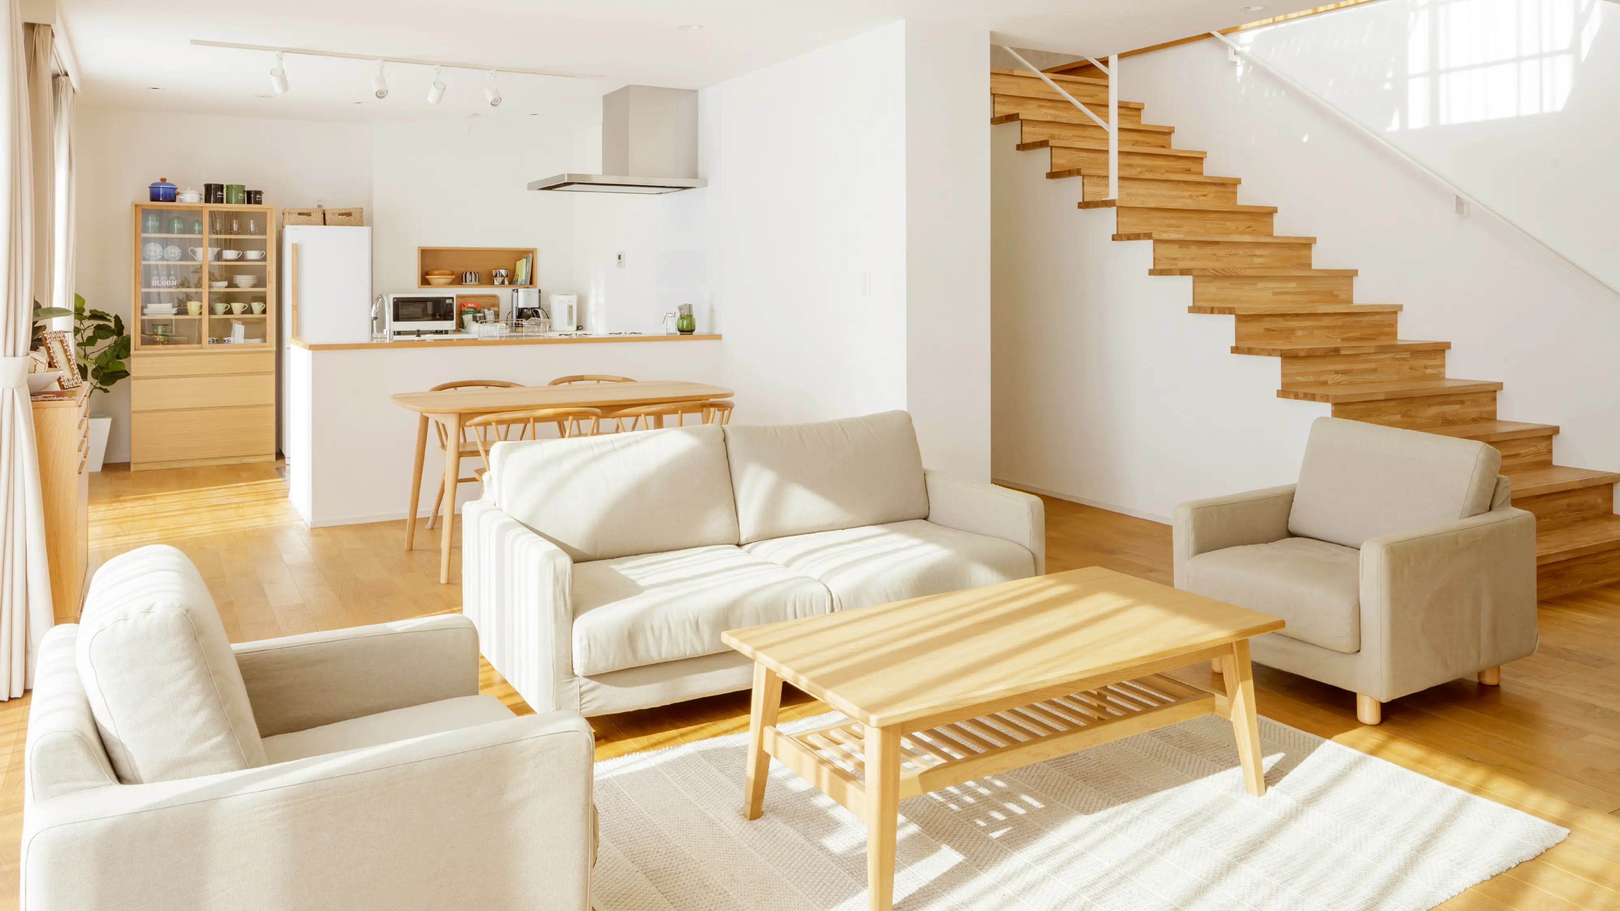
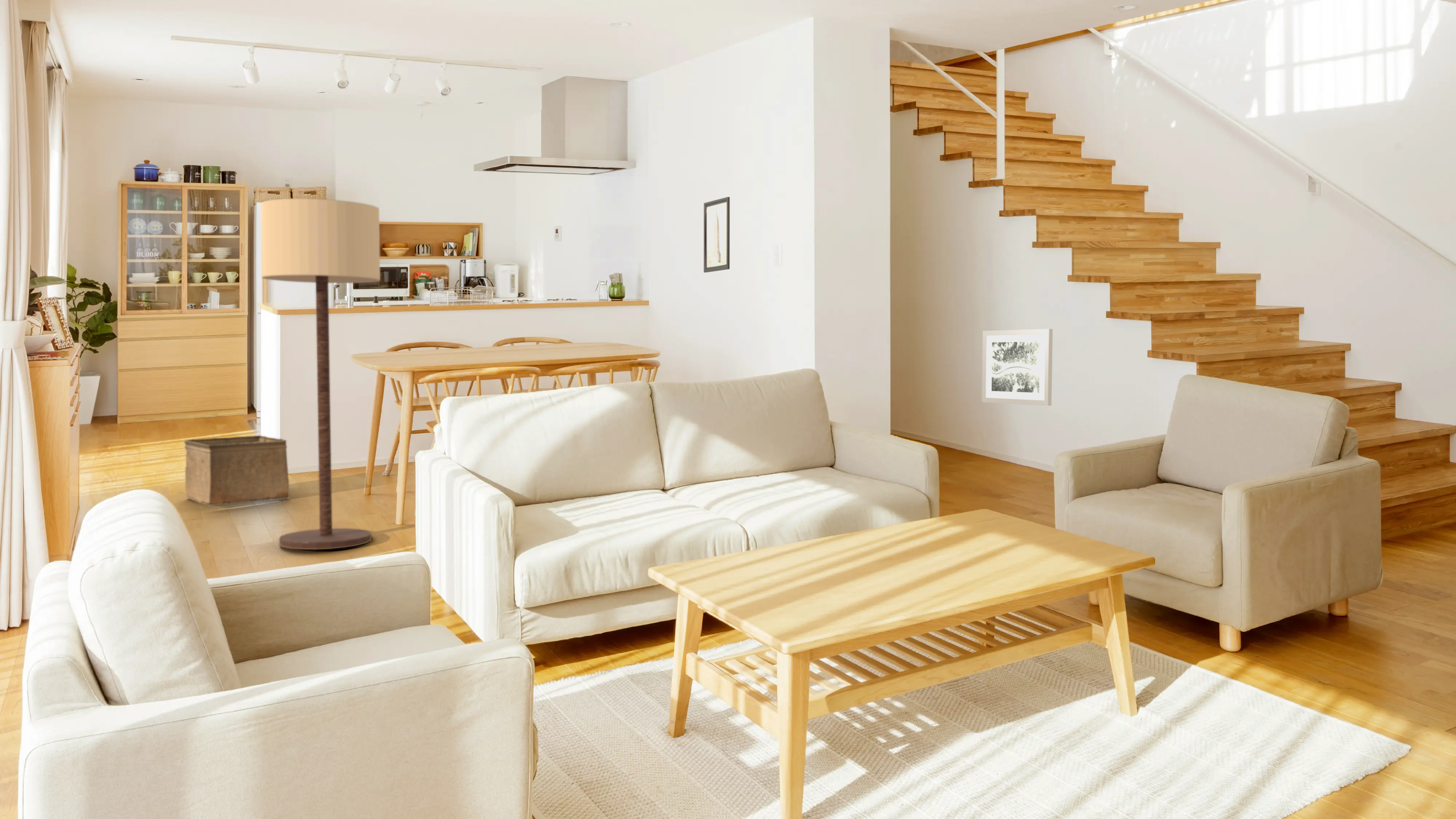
+ storage bin [184,435,290,506]
+ floor lamp [260,198,381,550]
+ wall art [703,197,730,273]
+ wall art [981,328,1053,406]
